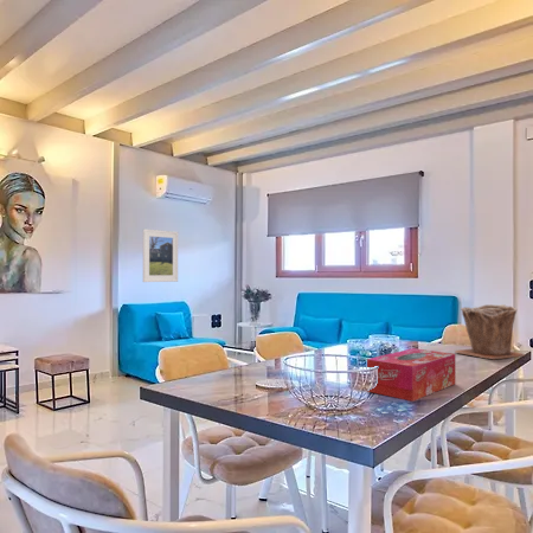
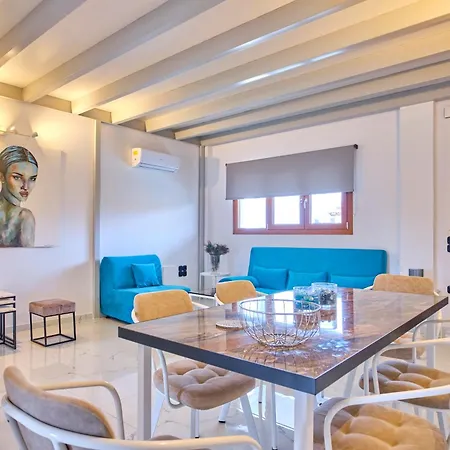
- tissue box [366,347,457,403]
- plant pot [454,303,525,361]
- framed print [142,229,179,283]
